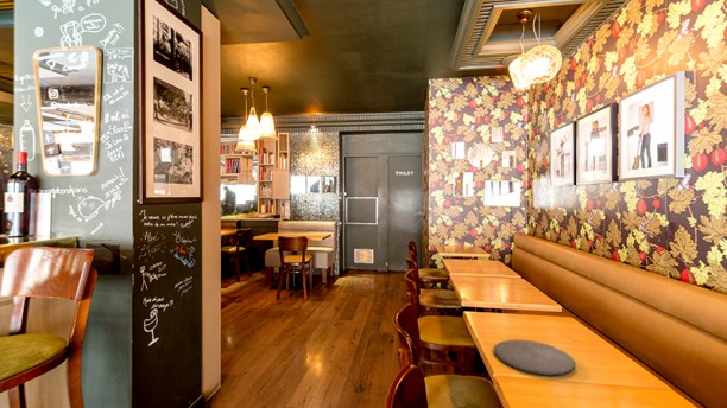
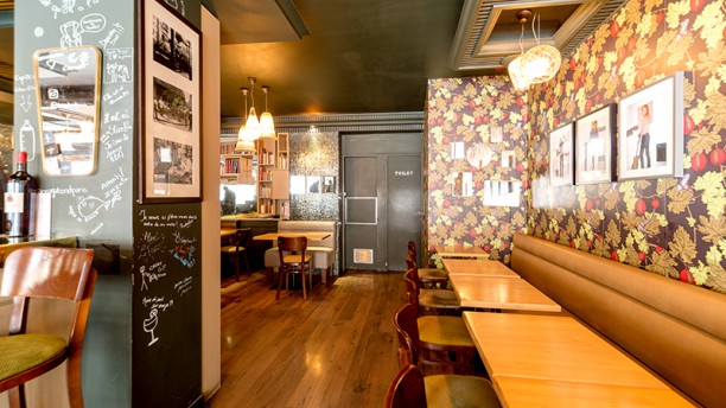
- plate [493,338,576,377]
